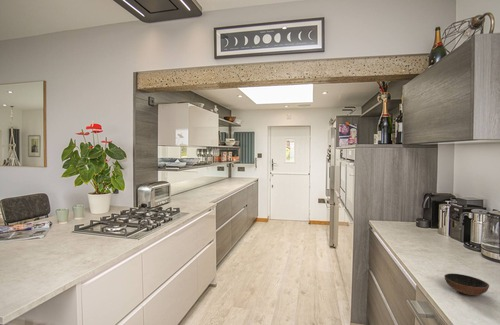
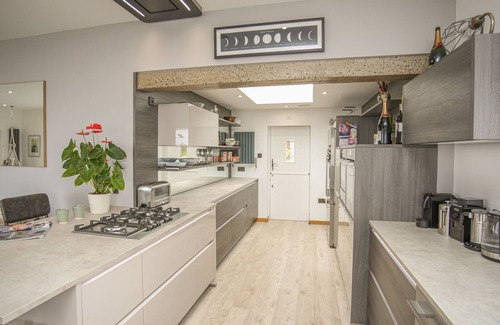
- bowl [443,272,490,296]
